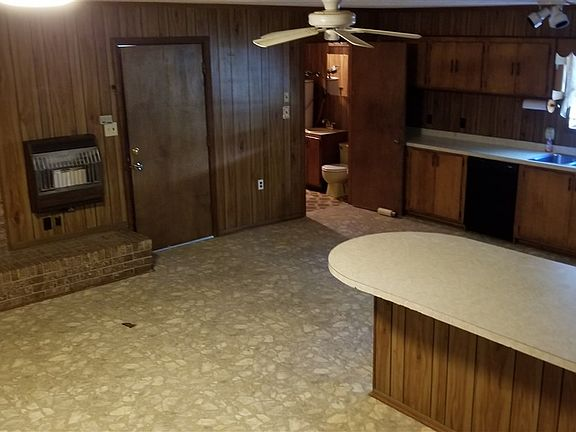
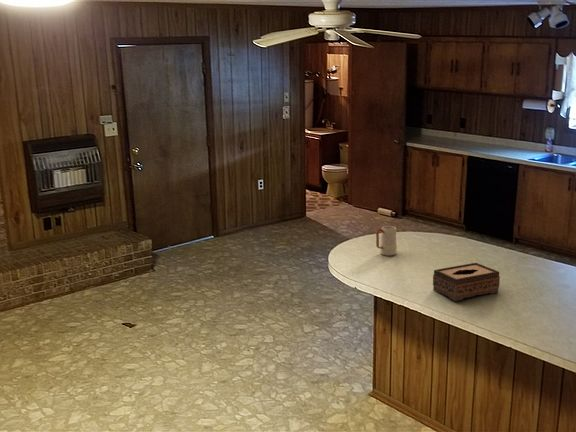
+ mug [375,225,398,257]
+ tissue box [432,262,501,302]
